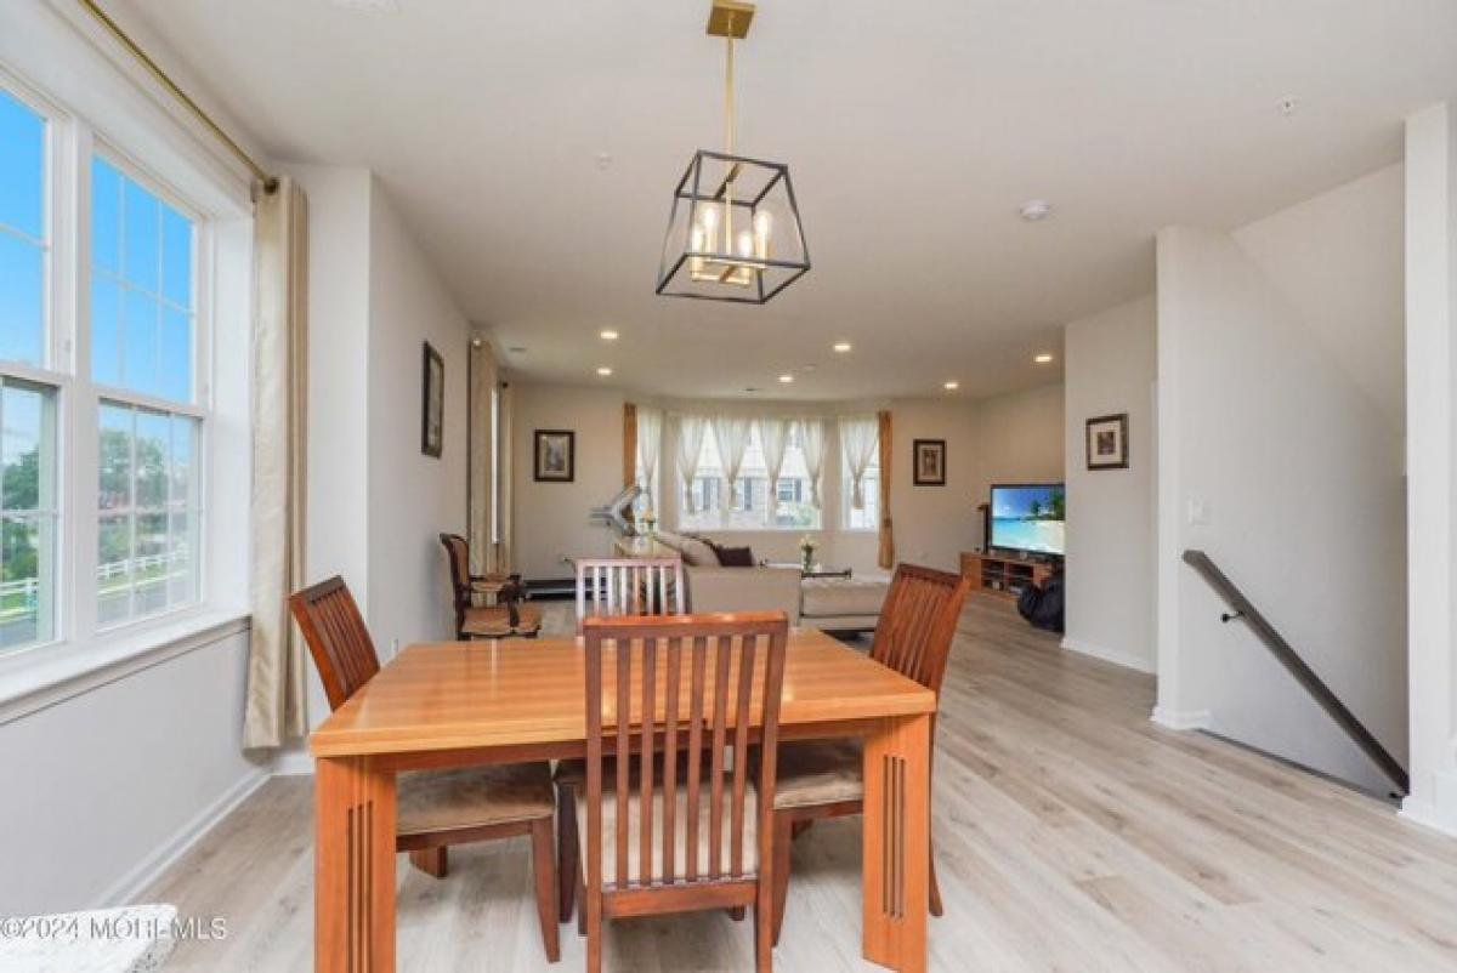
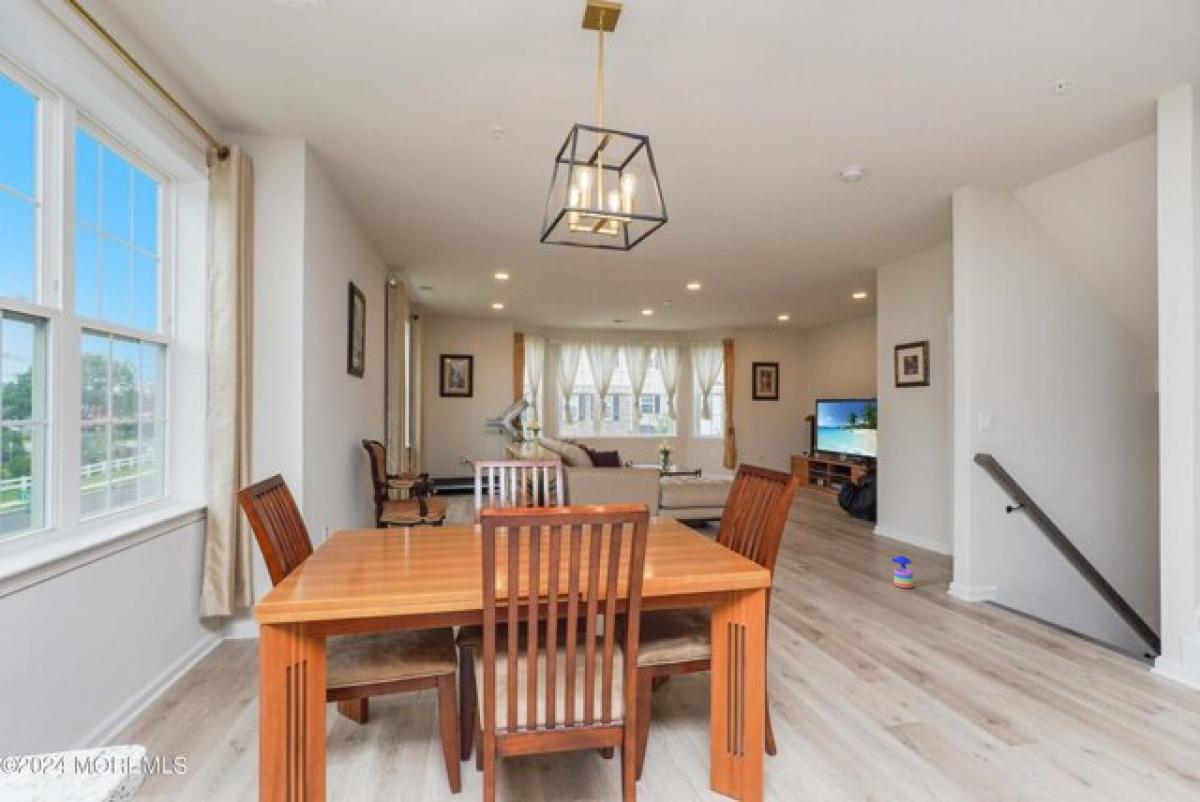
+ stacking toy [890,555,914,589]
